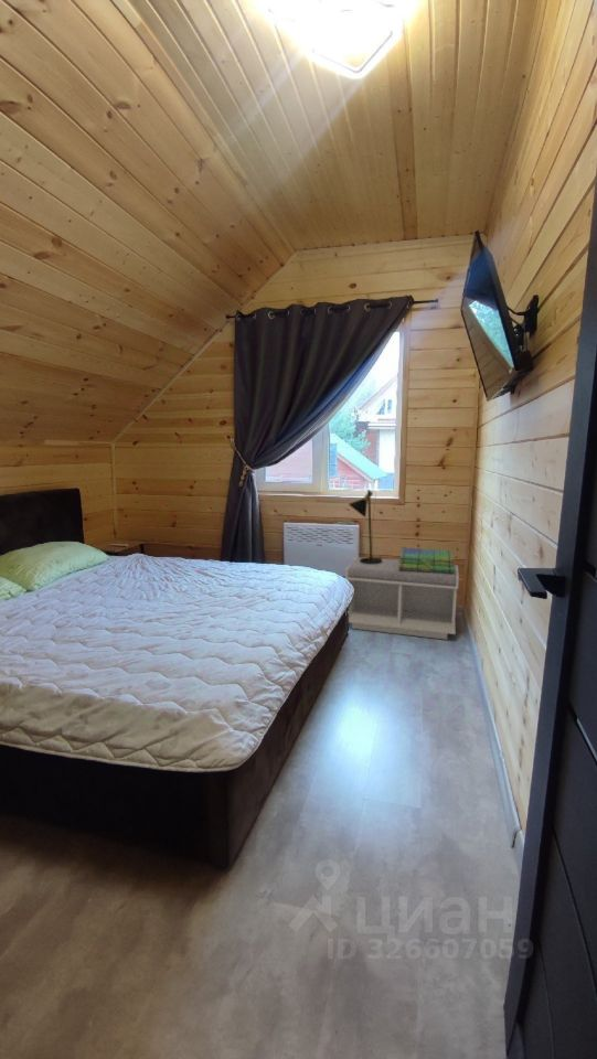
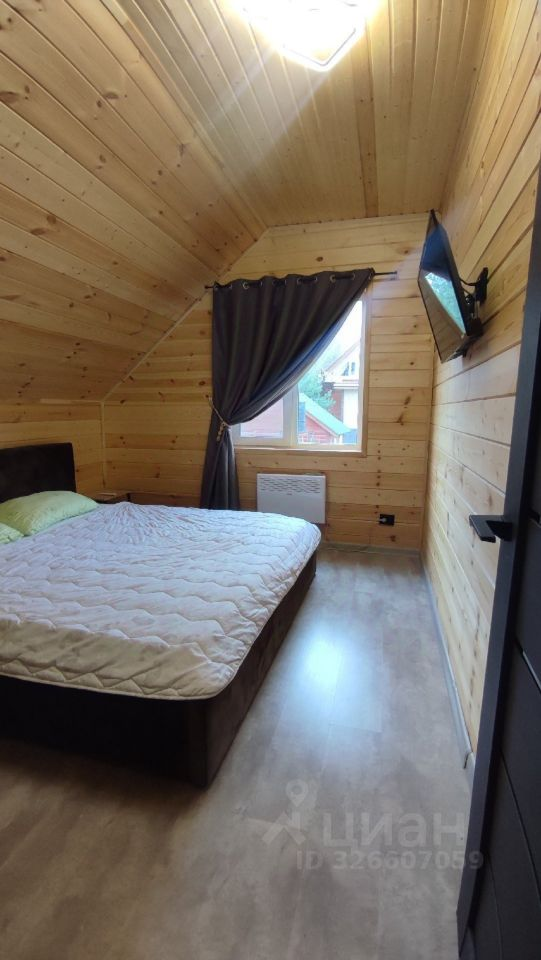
- stack of books [398,547,455,573]
- table lamp [348,489,382,564]
- bench [344,556,460,641]
